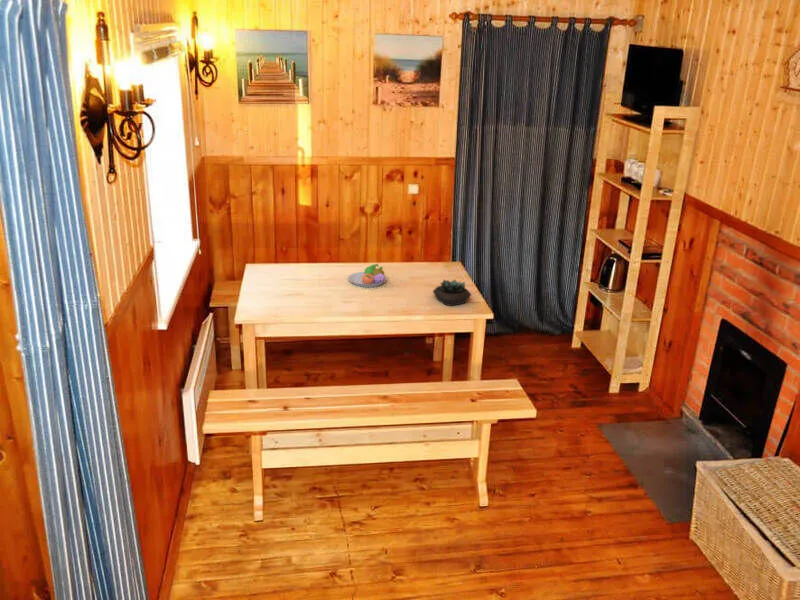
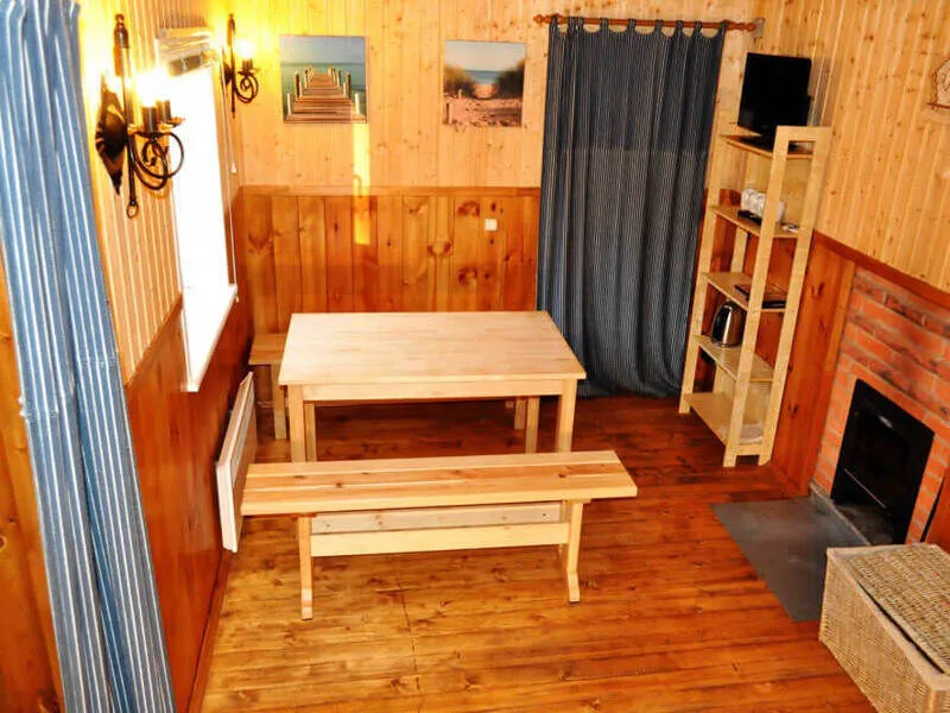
- succulent plant [432,279,472,307]
- fruit bowl [347,263,388,288]
